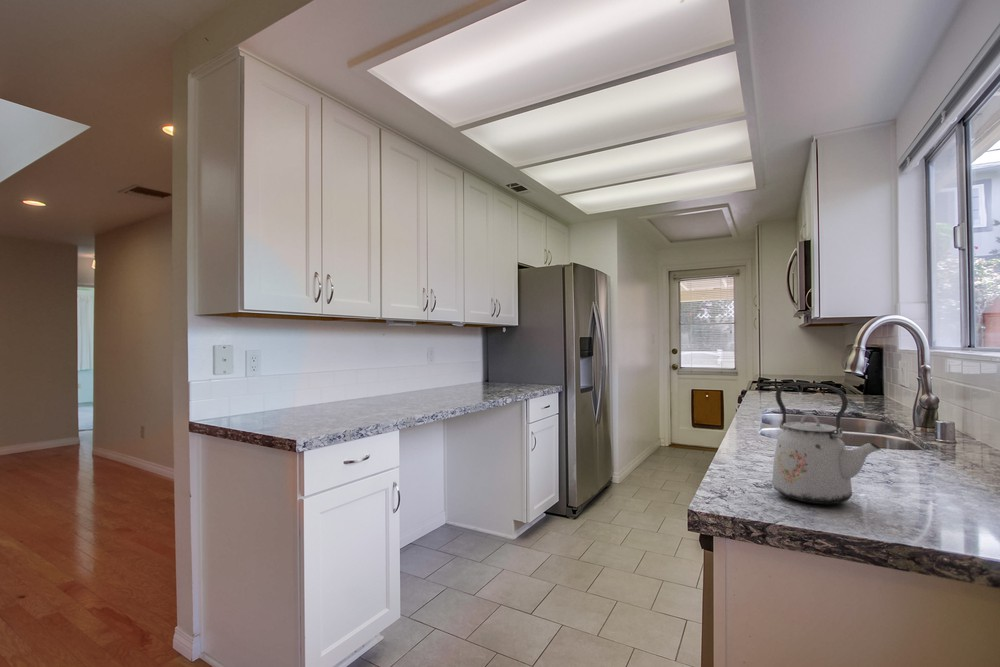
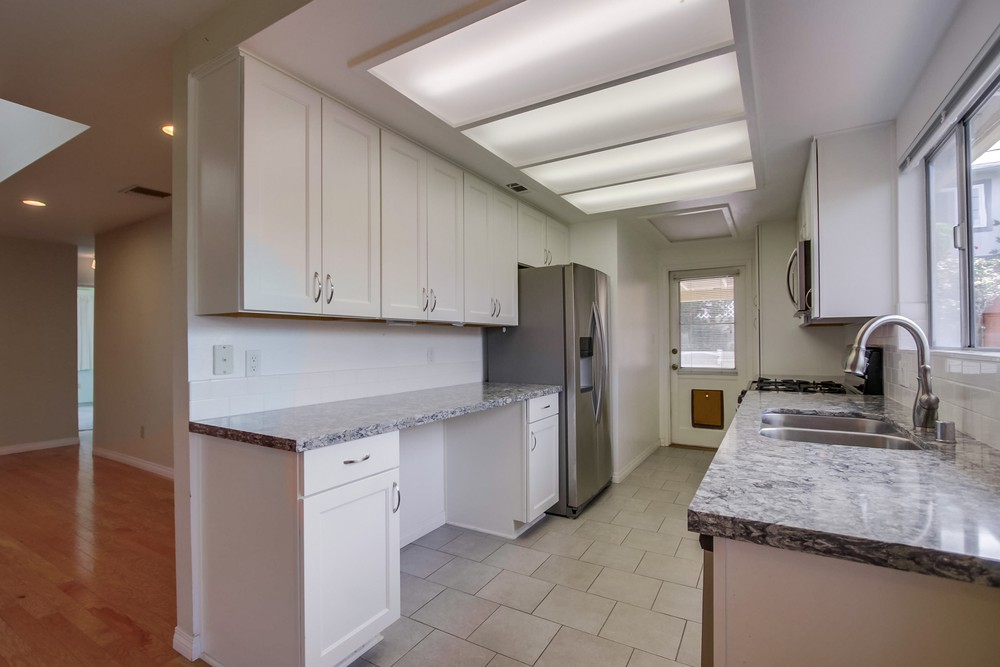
- kettle [771,382,882,505]
